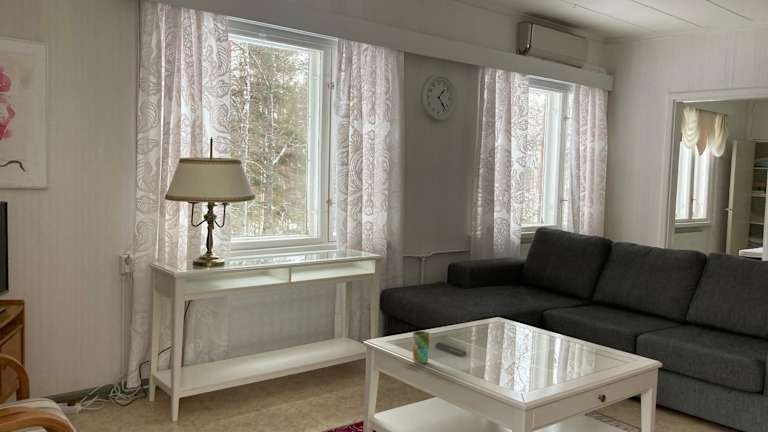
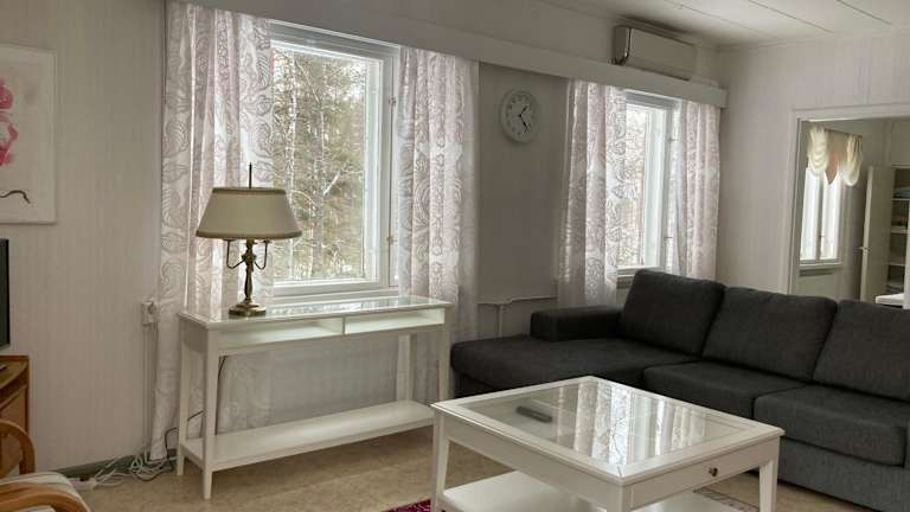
- cup [412,330,431,365]
